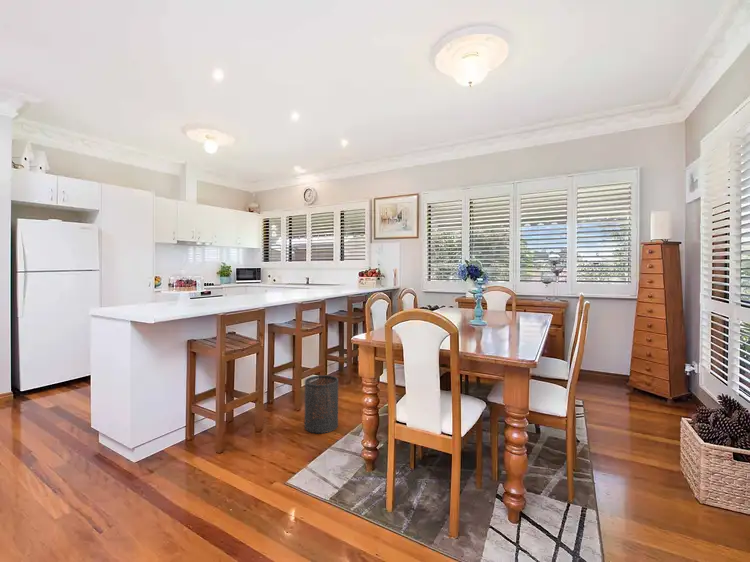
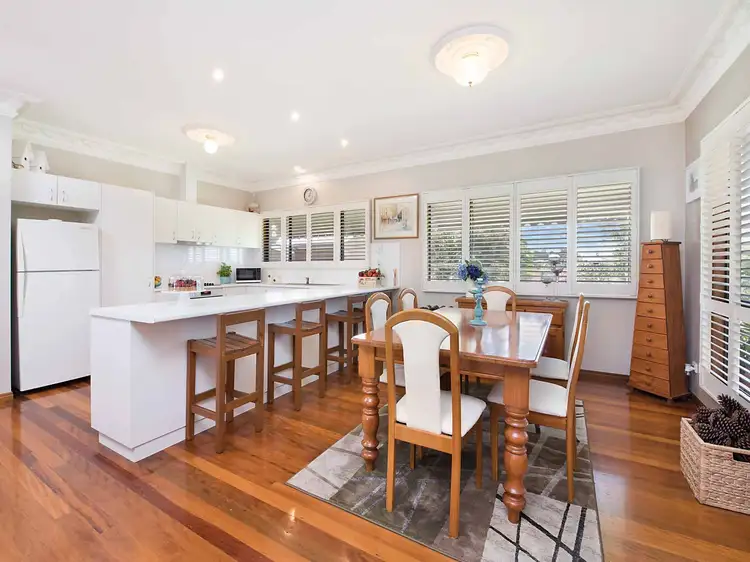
- trash can [304,374,339,434]
